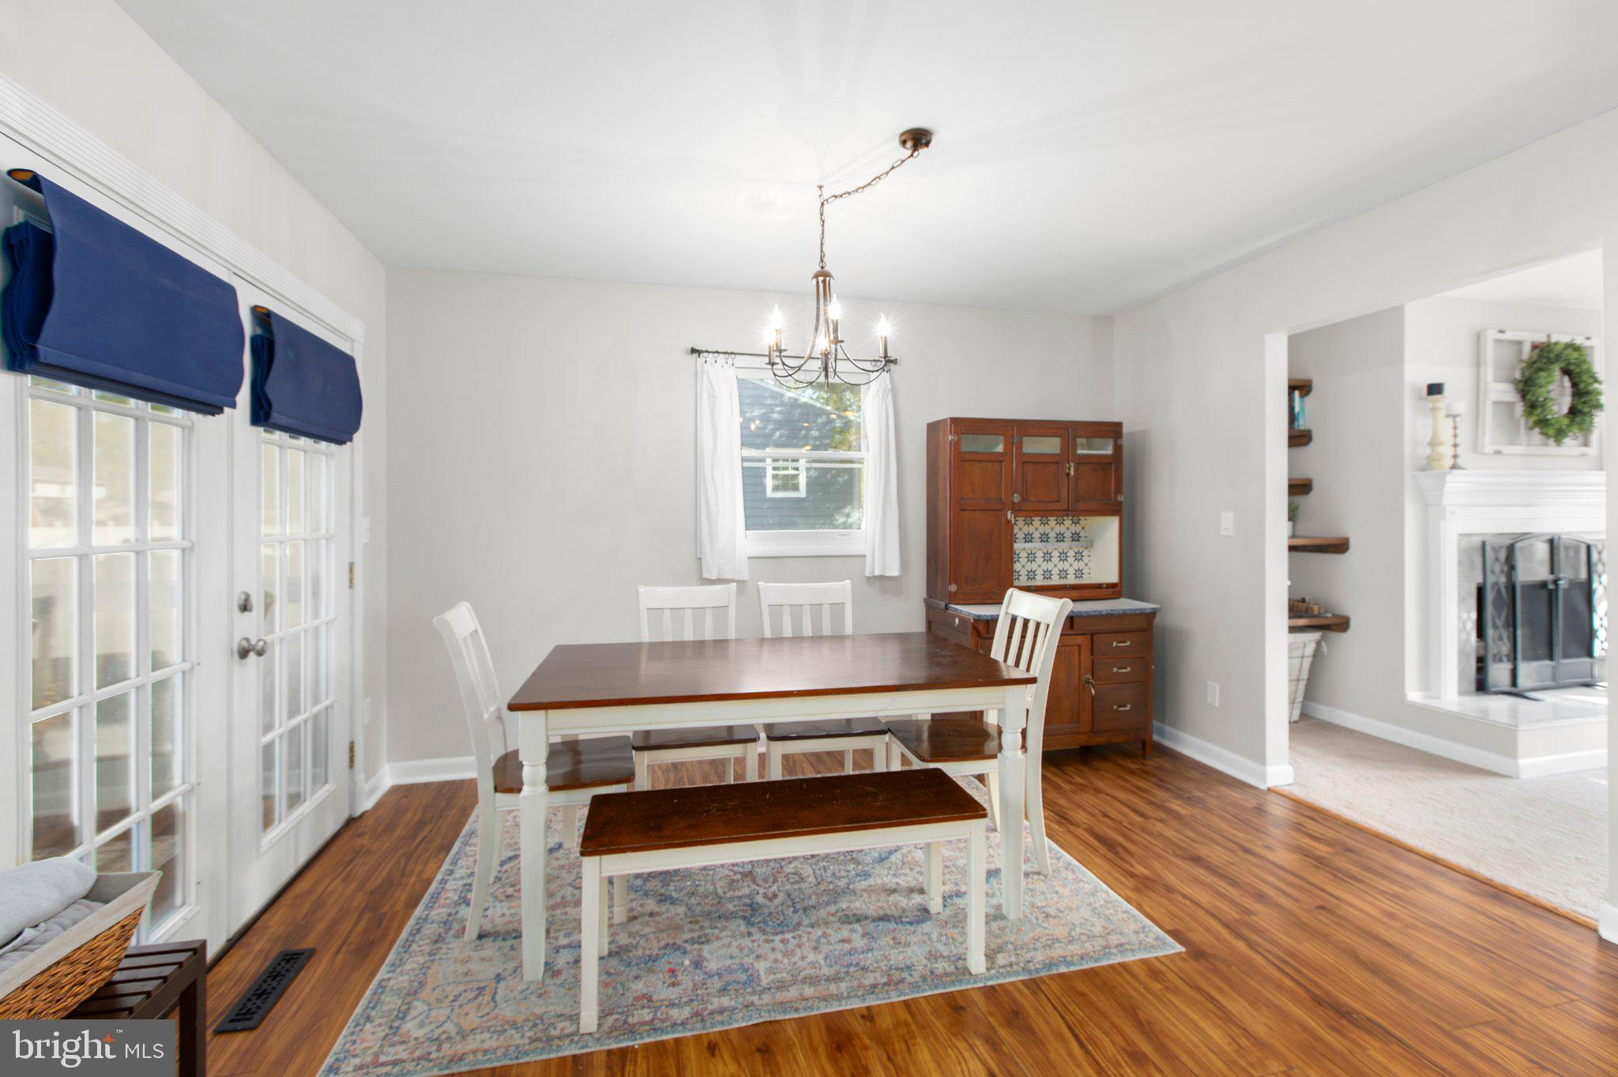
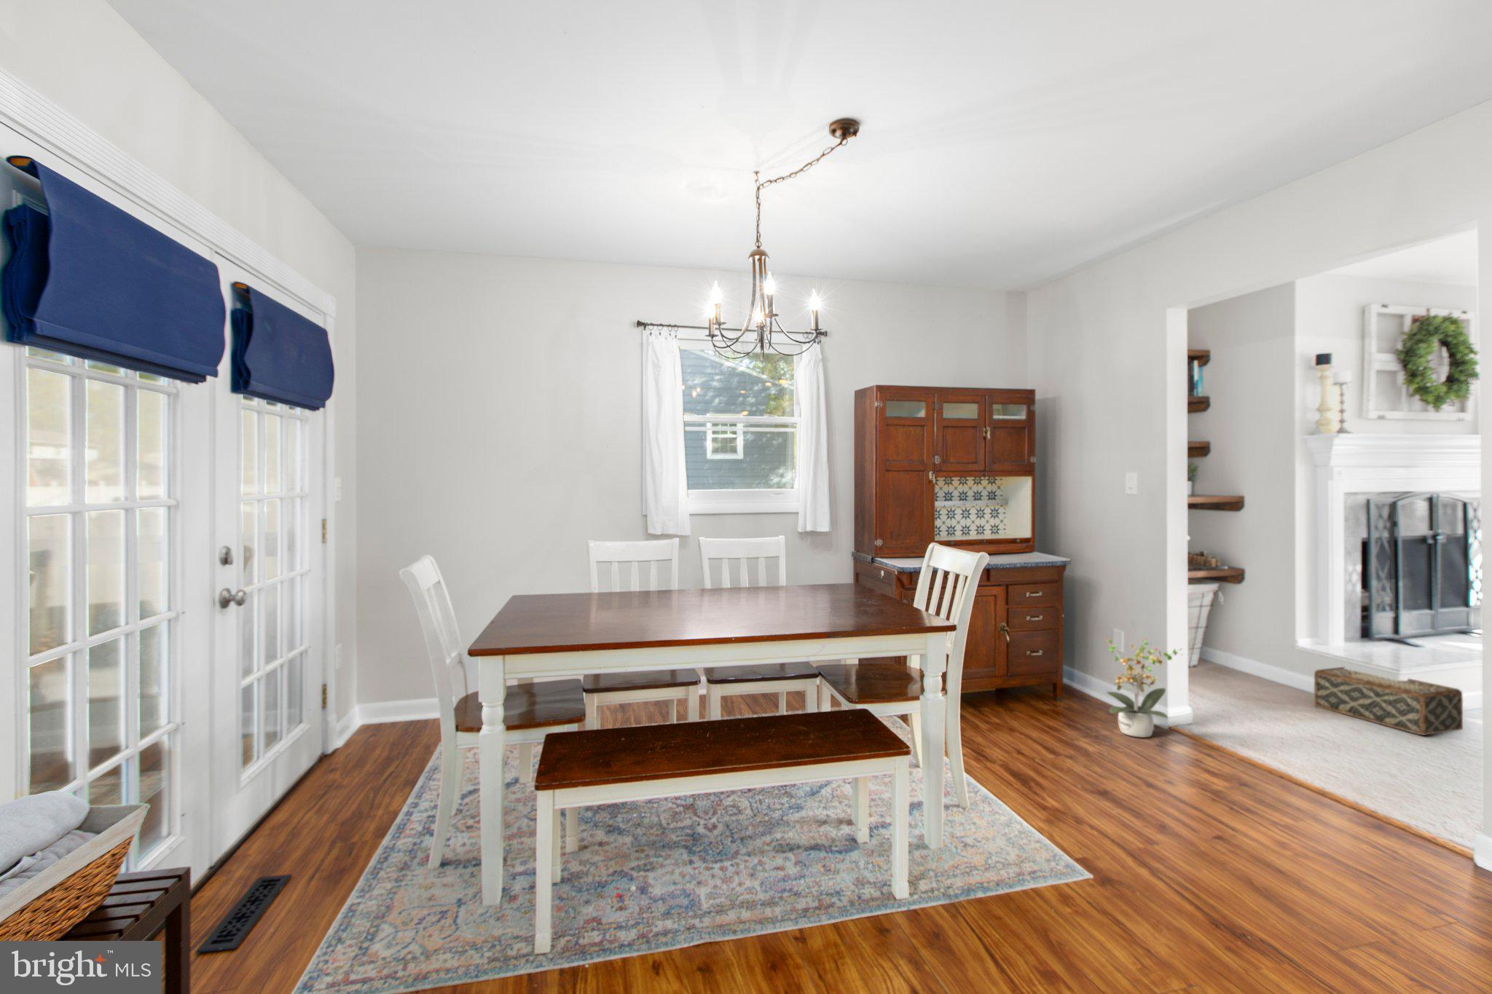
+ potted plant [1104,637,1184,739]
+ woven basket [1313,667,1463,737]
